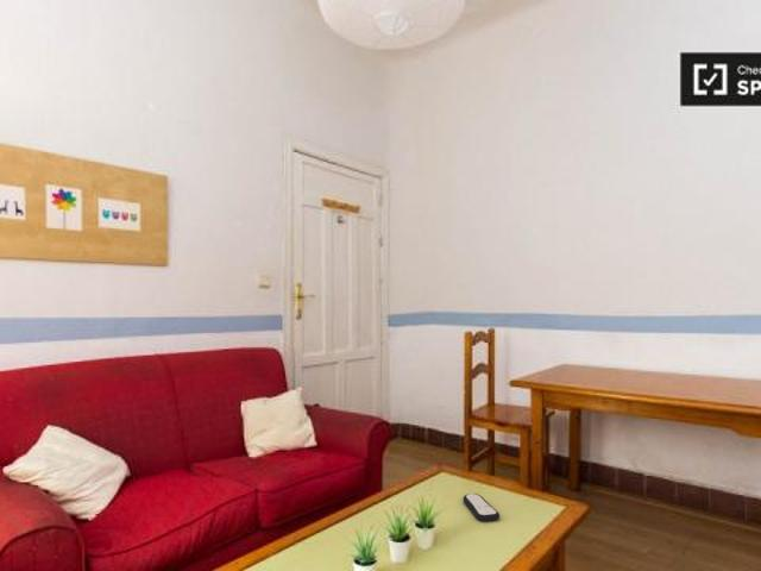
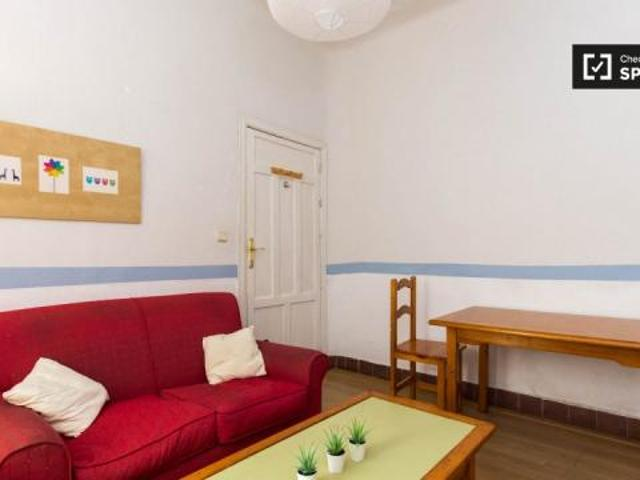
- remote control [461,492,501,522]
